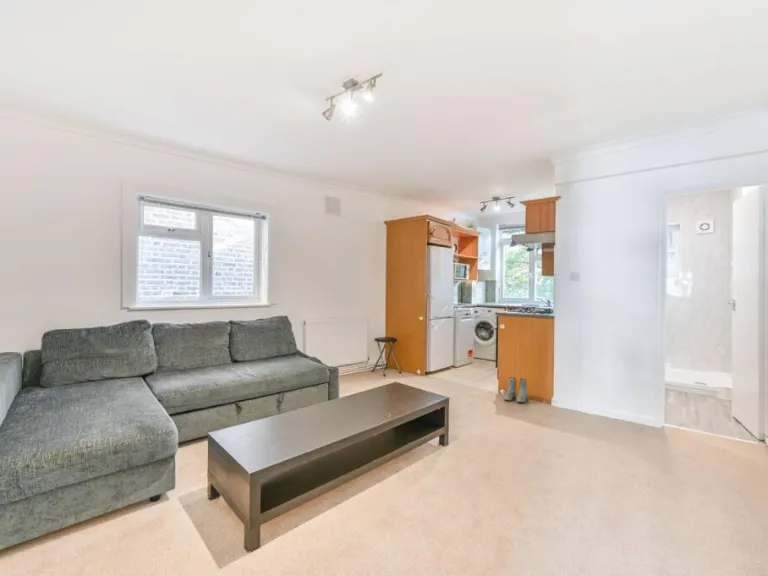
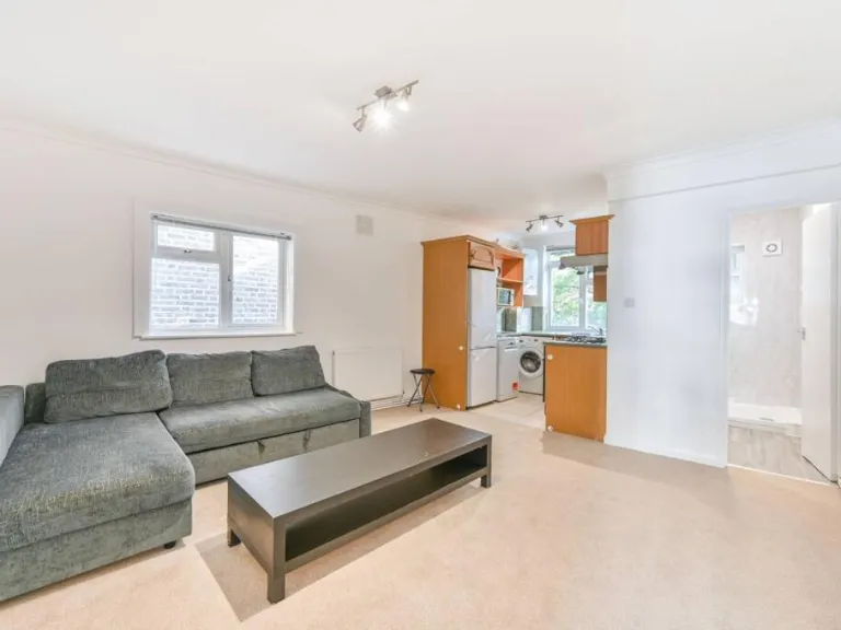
- boots [503,376,529,404]
